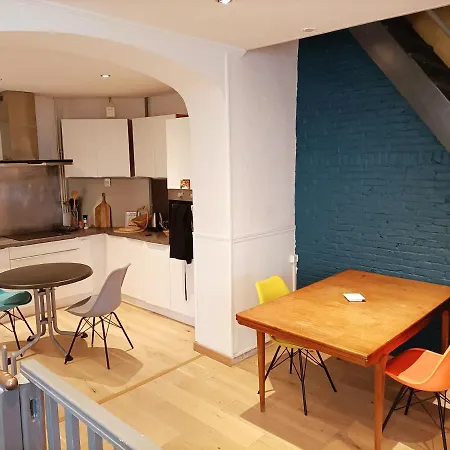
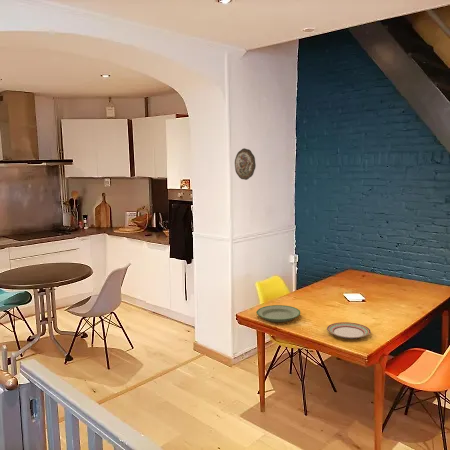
+ decorative plate [234,147,257,181]
+ plate [326,321,371,340]
+ plate [255,304,301,323]
